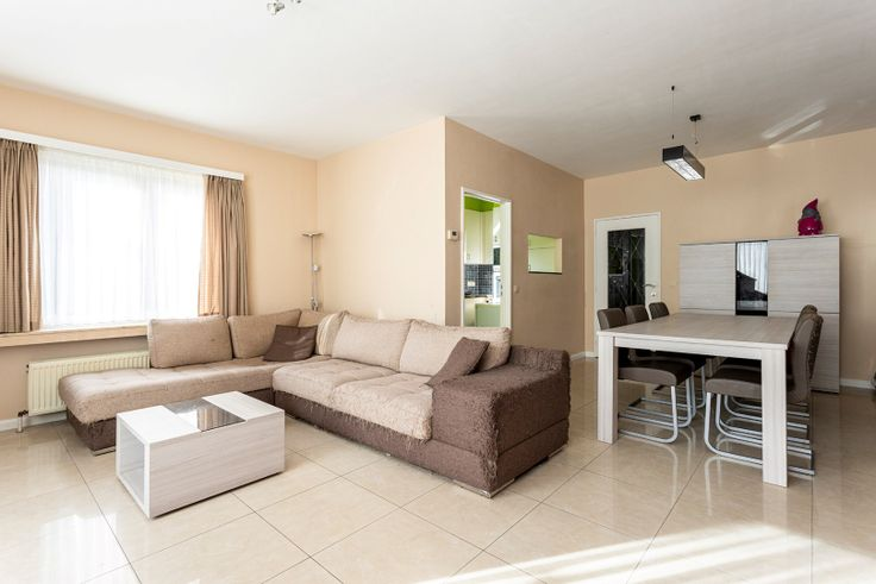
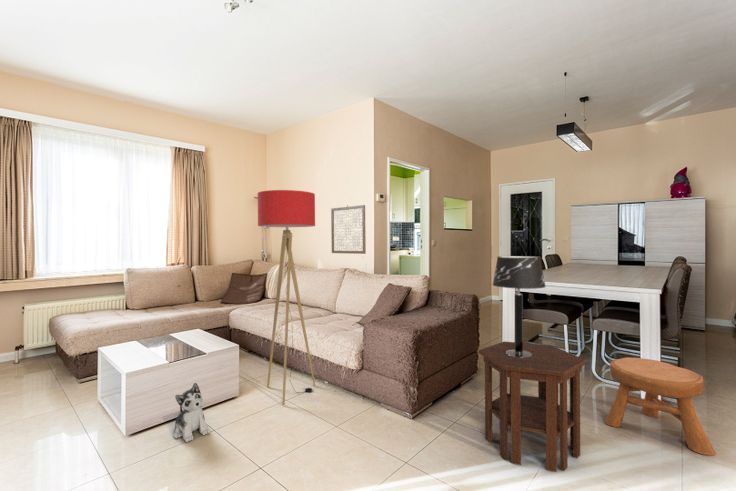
+ floor lamp [257,189,316,406]
+ side table [478,341,588,473]
+ table lamp [492,255,547,358]
+ wall art [330,204,367,255]
+ plush toy [172,382,211,443]
+ stool [604,356,717,457]
